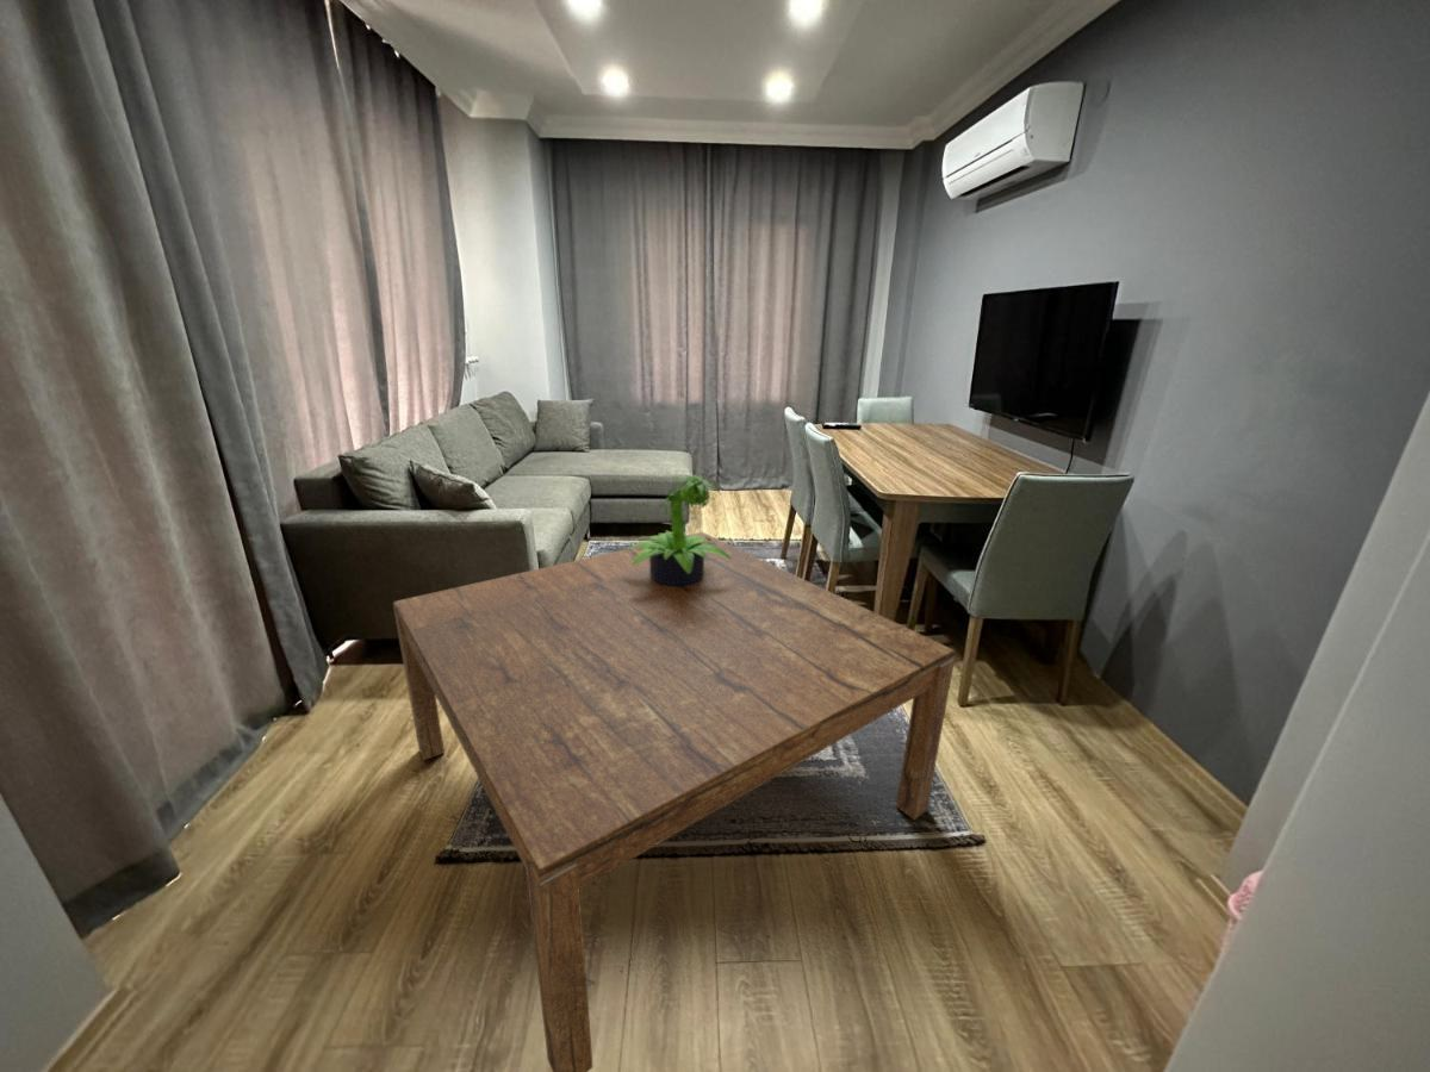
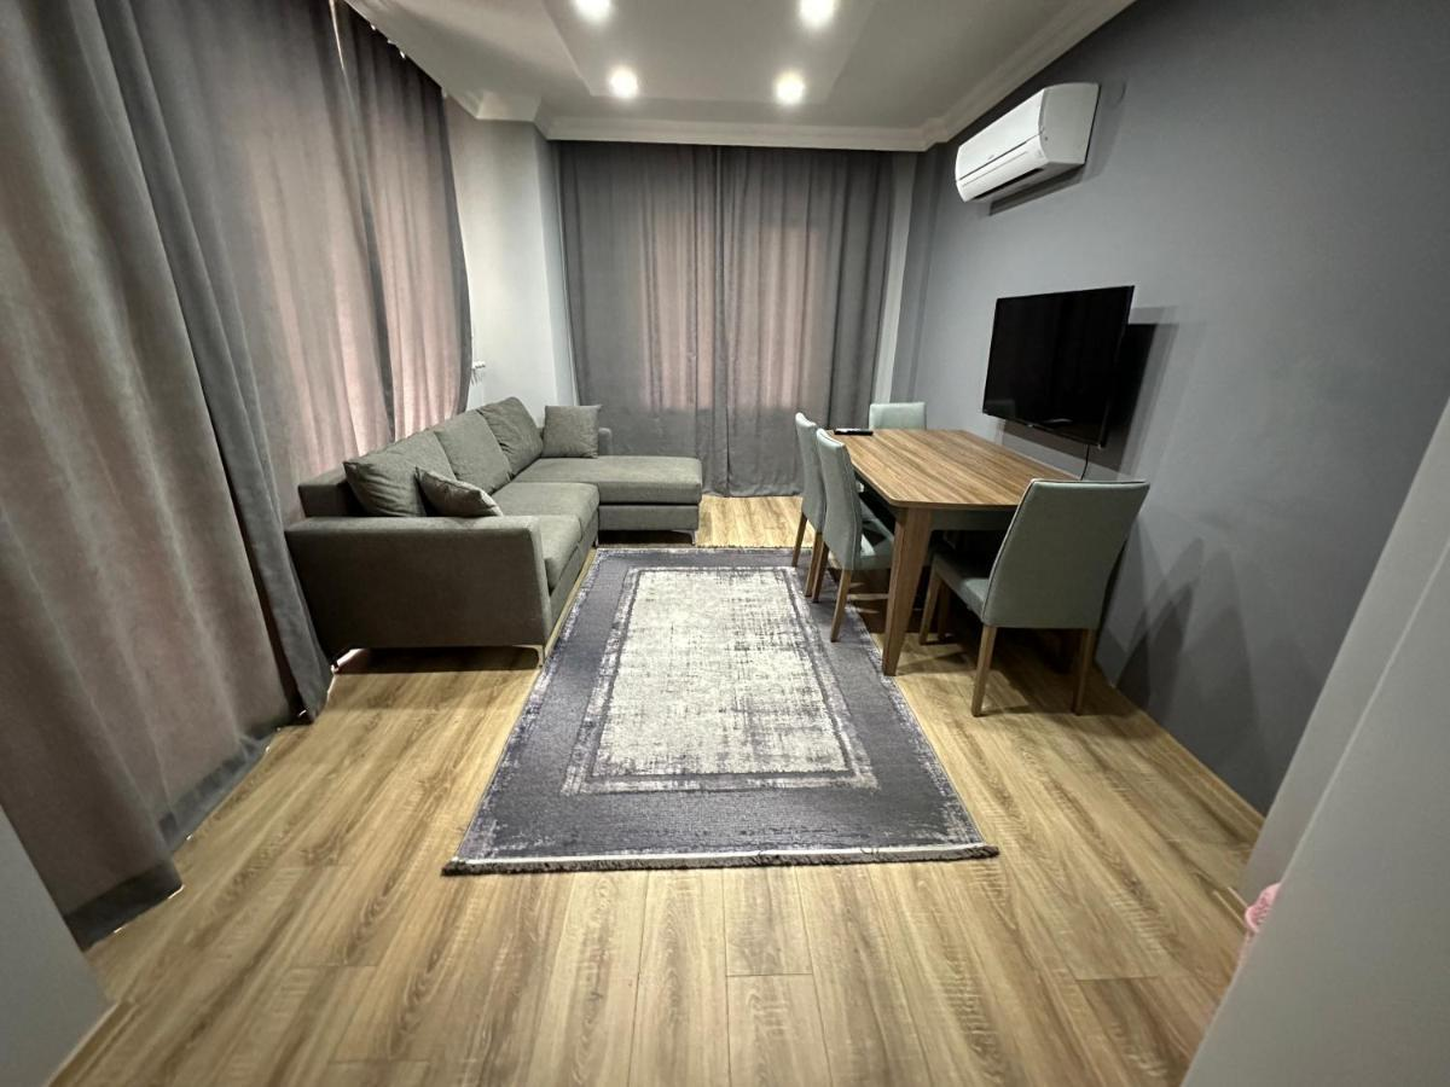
- potted plant [623,474,730,586]
- coffee table [392,531,957,1072]
